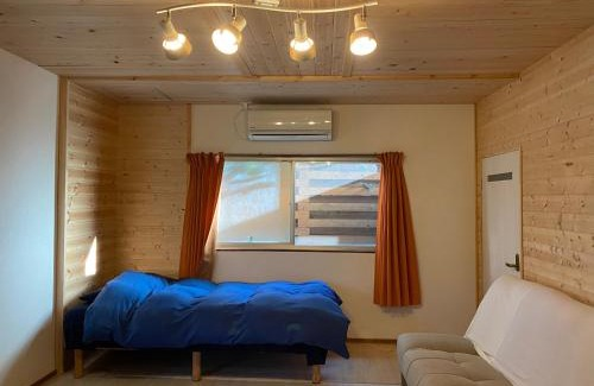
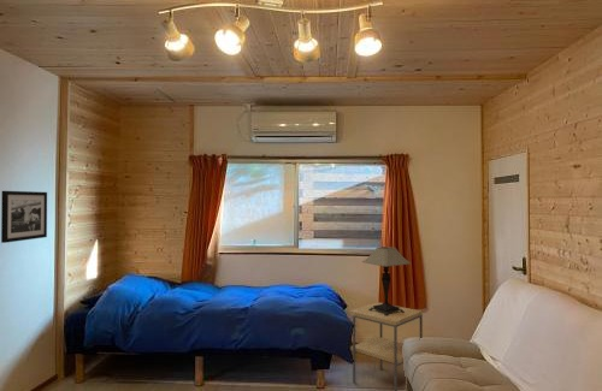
+ table lamp [361,245,412,316]
+ picture frame [0,190,48,244]
+ side table [348,301,424,391]
